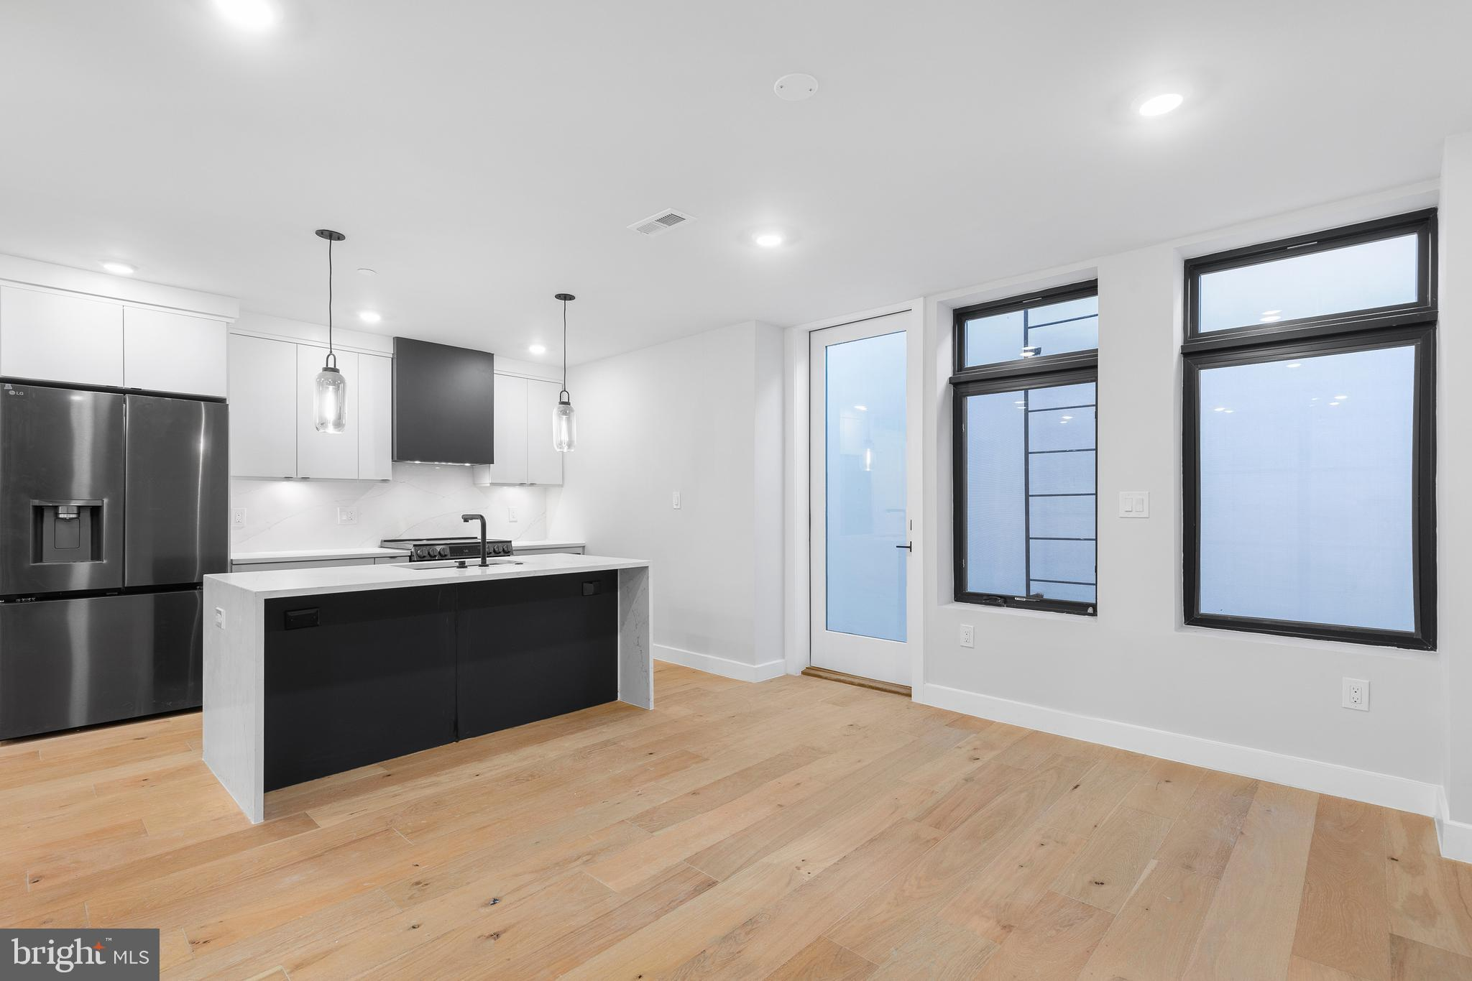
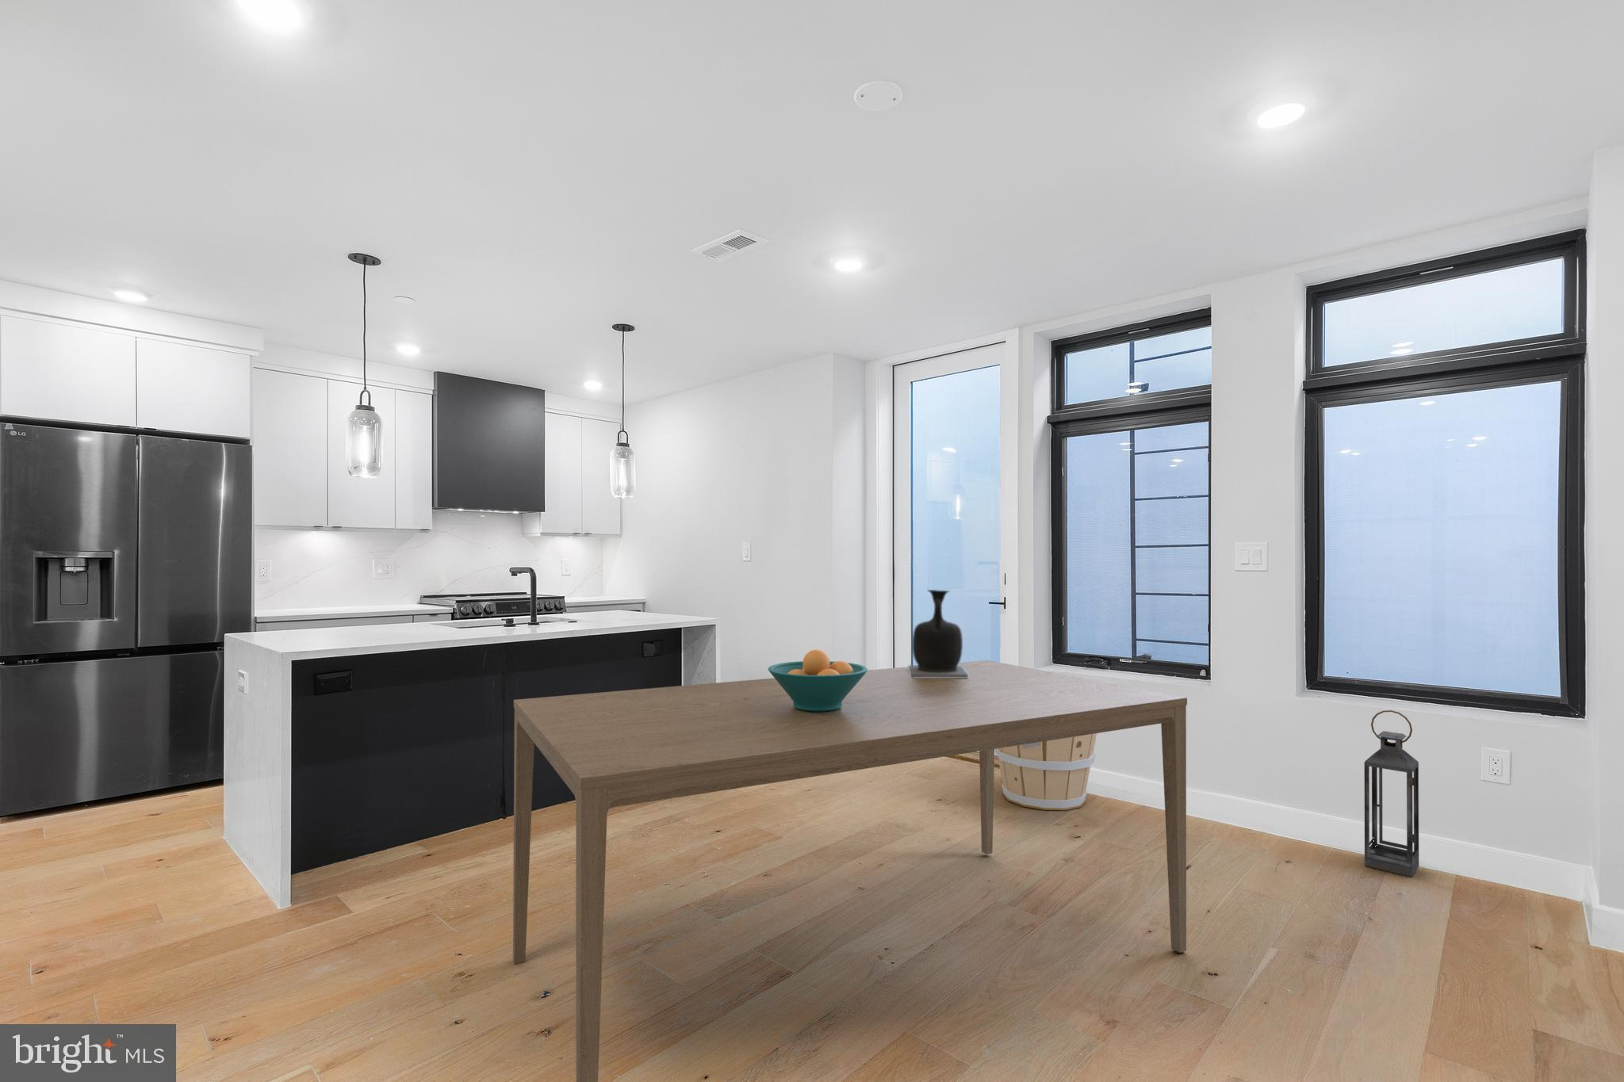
+ lantern [1364,709,1420,878]
+ dining table [512,659,1188,1082]
+ wooden bucket [995,733,1098,812]
+ fruit bowl [768,650,868,711]
+ vase [908,589,968,677]
